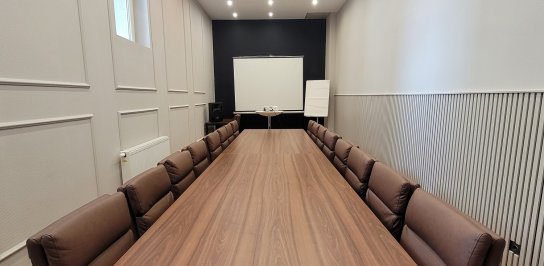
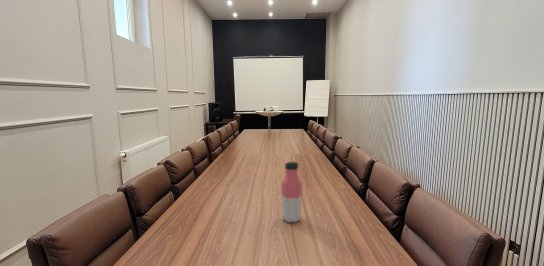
+ water bottle [280,160,303,223]
